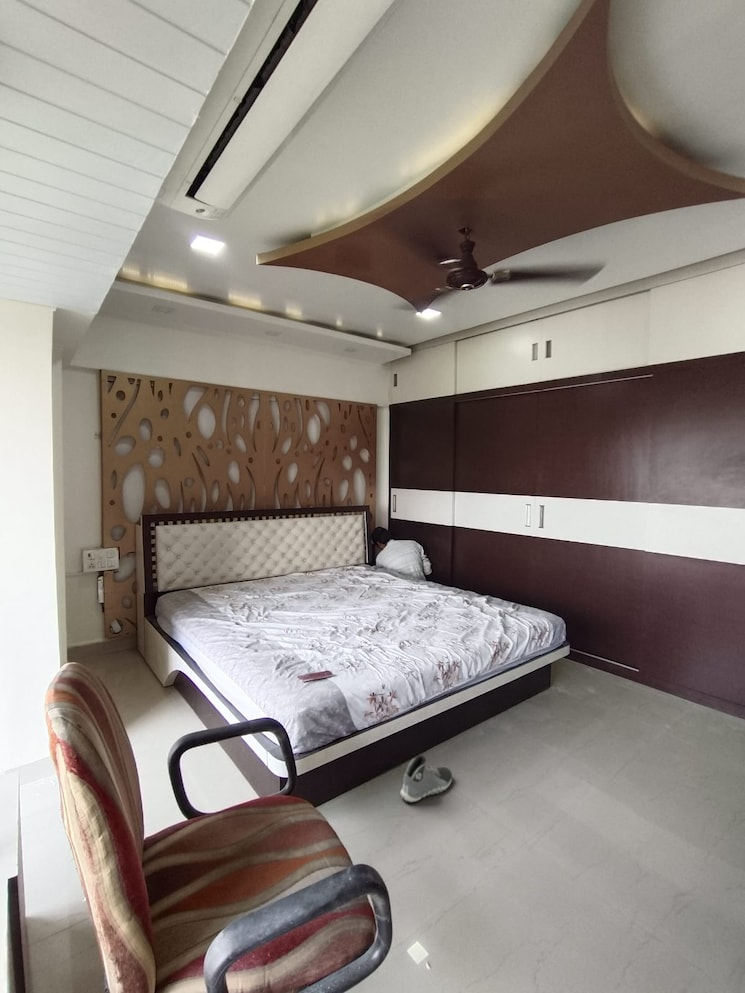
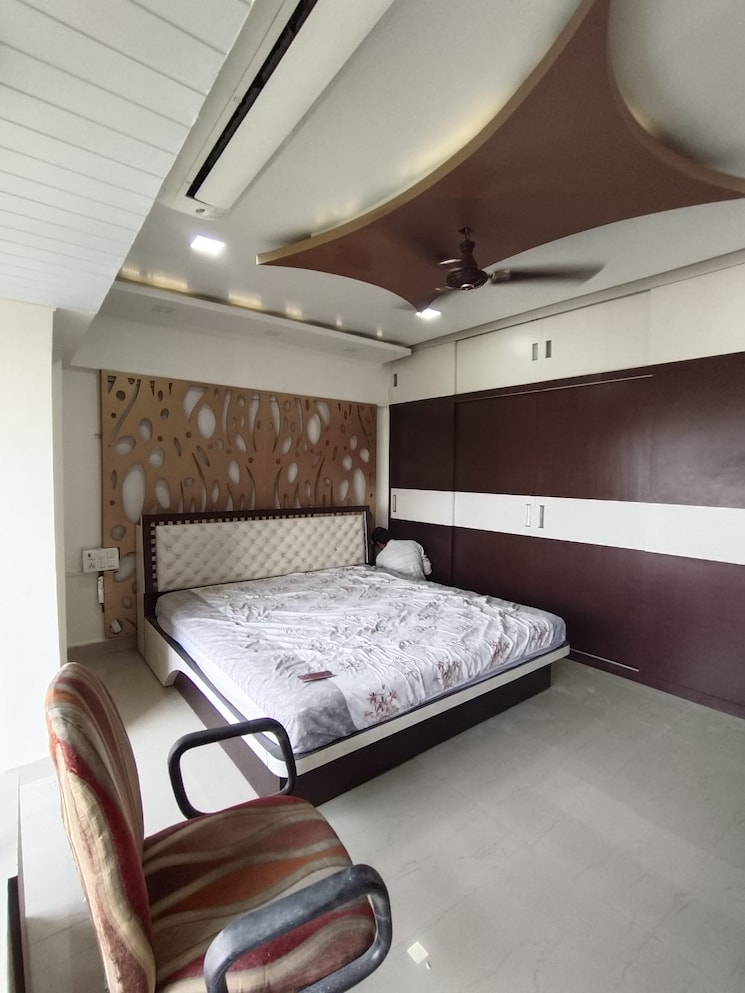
- sneaker [400,755,453,804]
